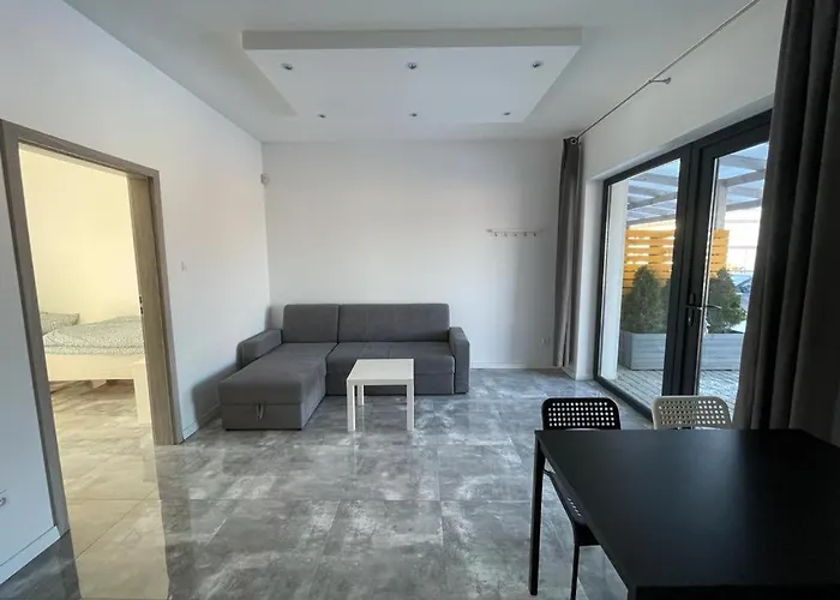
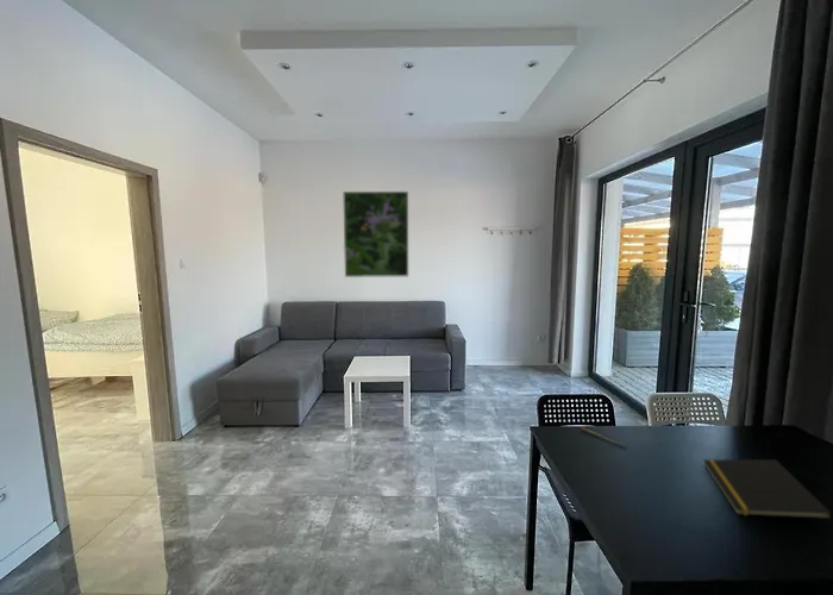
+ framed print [342,190,409,278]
+ pen [581,426,627,447]
+ notepad [702,458,833,520]
